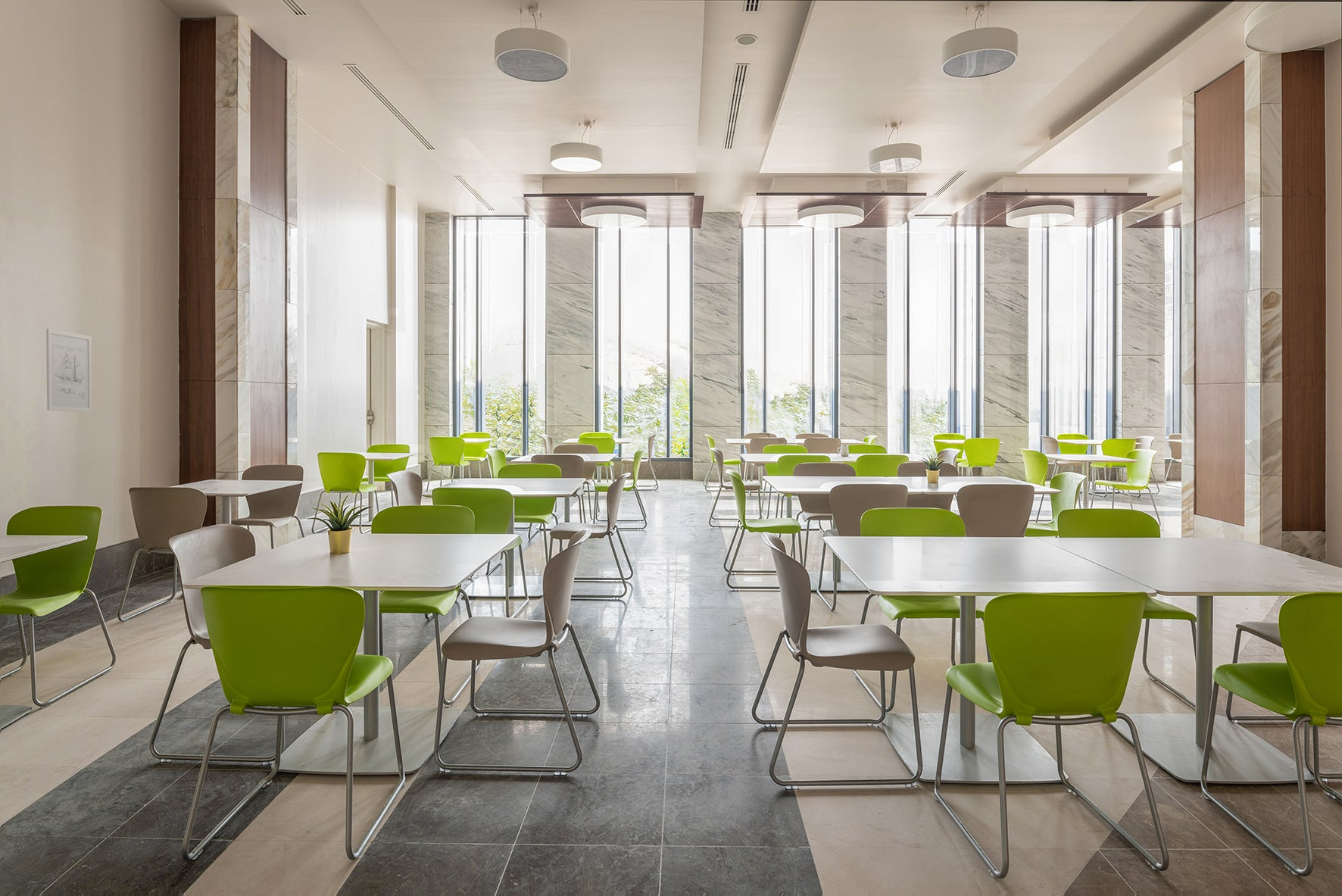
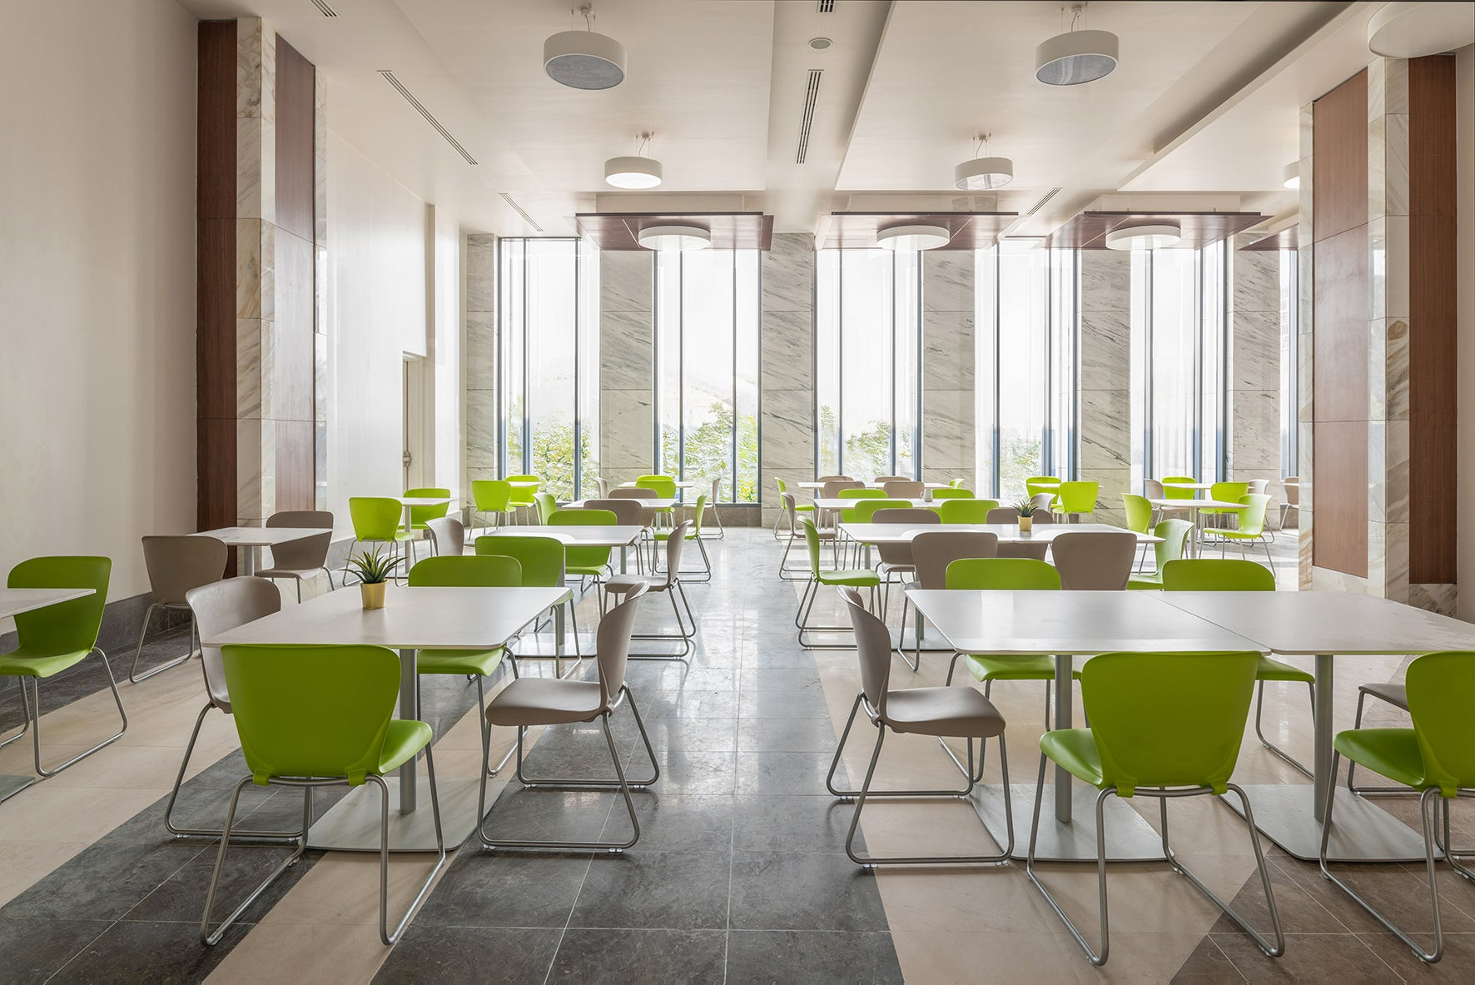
- wall art [45,328,93,413]
